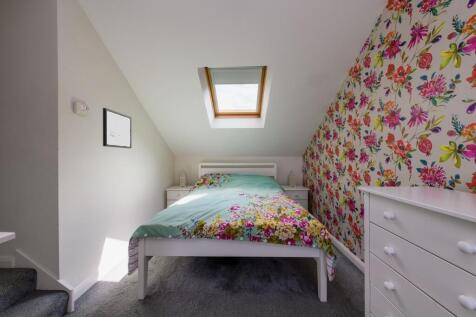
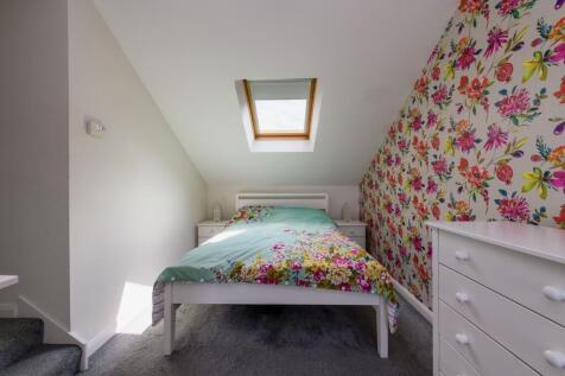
- wall art [102,107,133,149]
